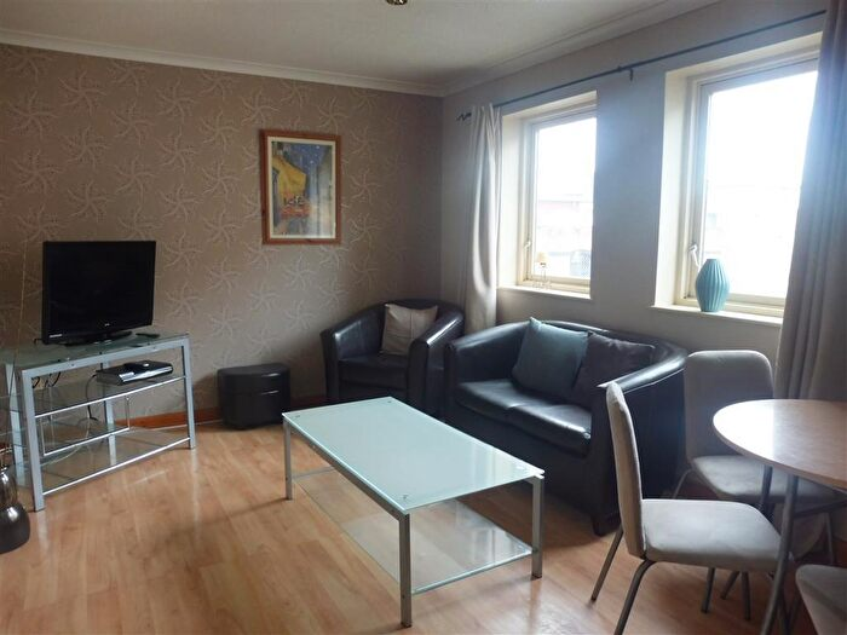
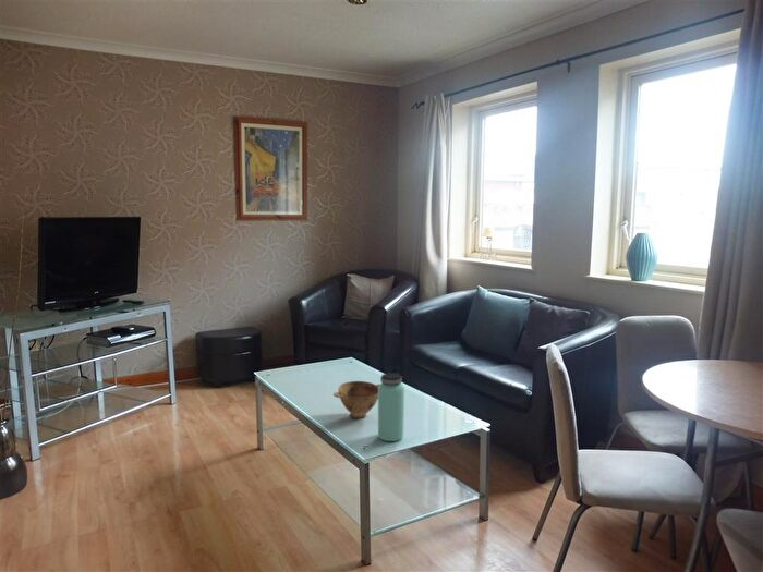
+ bowl [332,380,380,419]
+ bottle [377,372,405,442]
